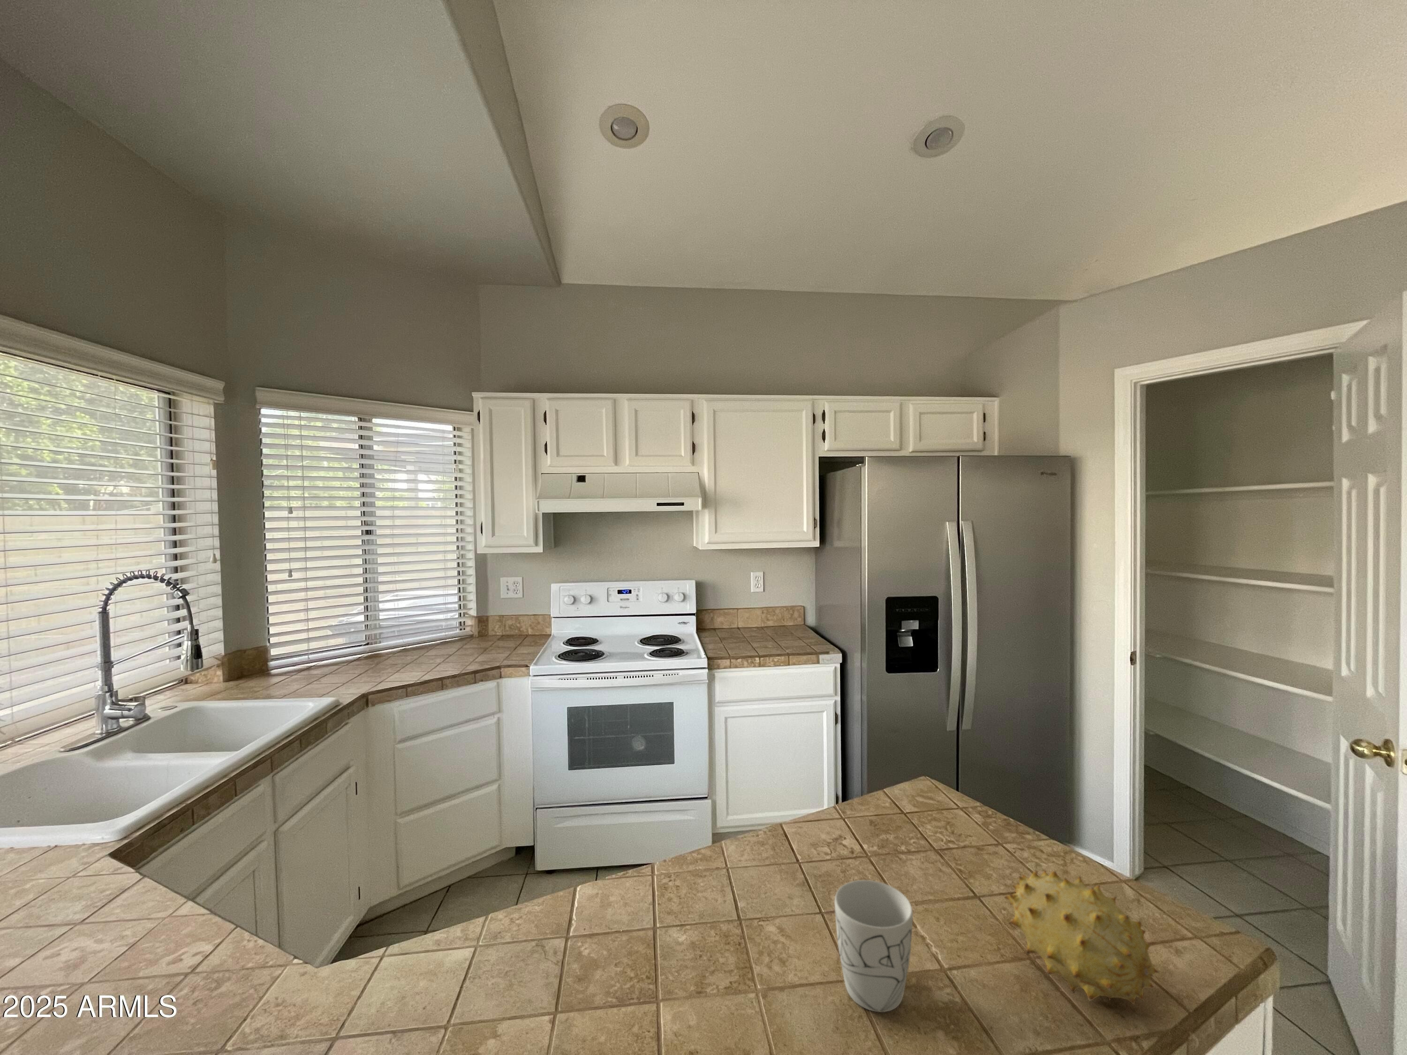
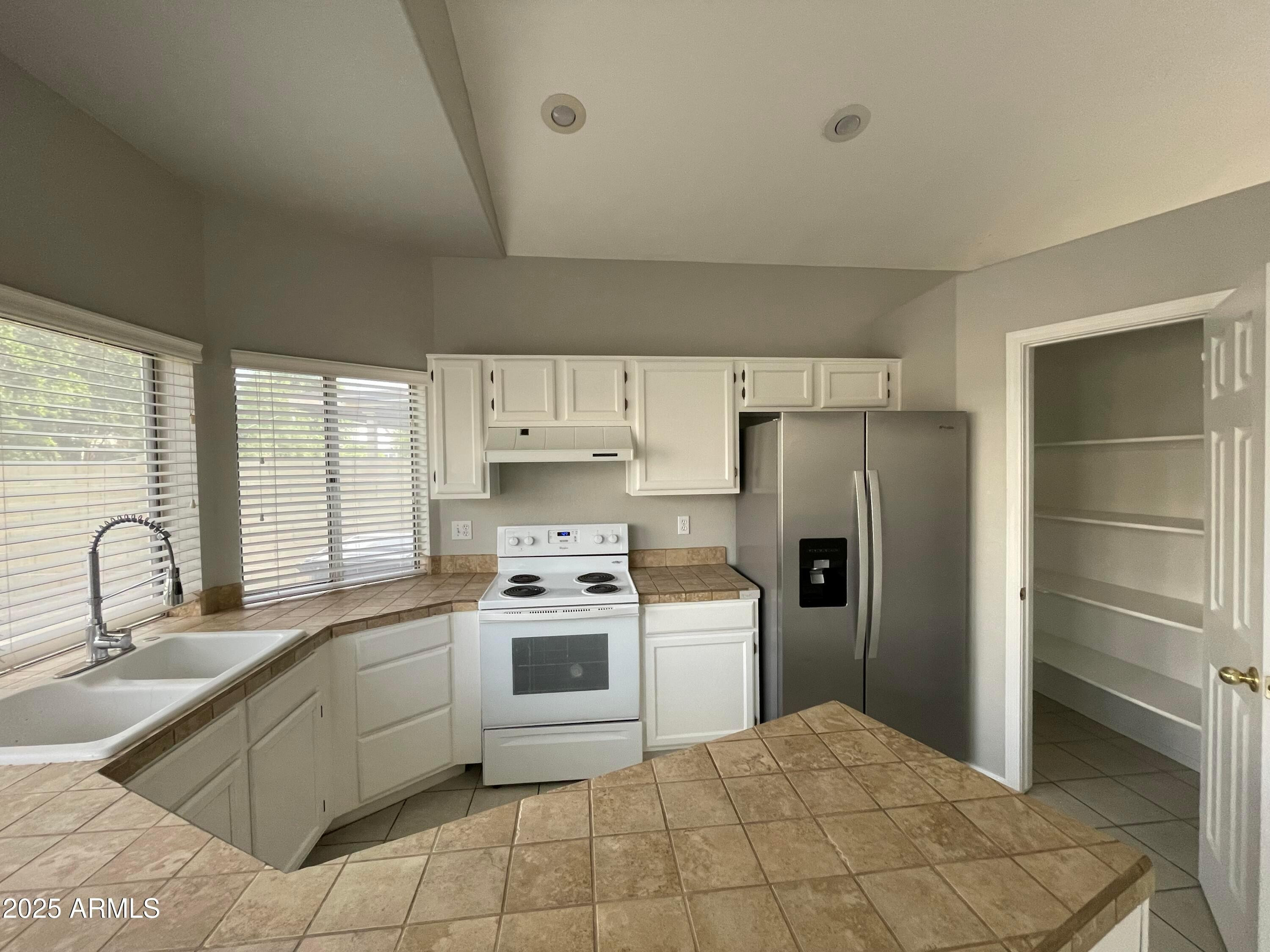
- fruit [1004,869,1160,1005]
- mug [834,880,913,1012]
